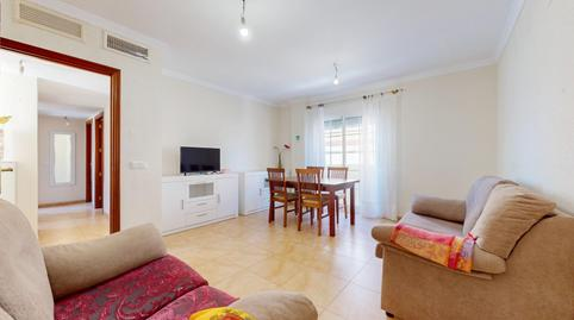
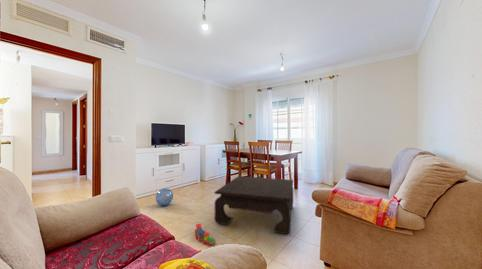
+ coffee table [214,175,294,235]
+ toy train [194,223,216,247]
+ ball [155,188,174,207]
